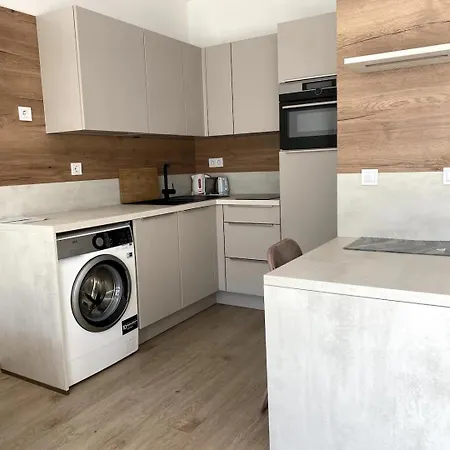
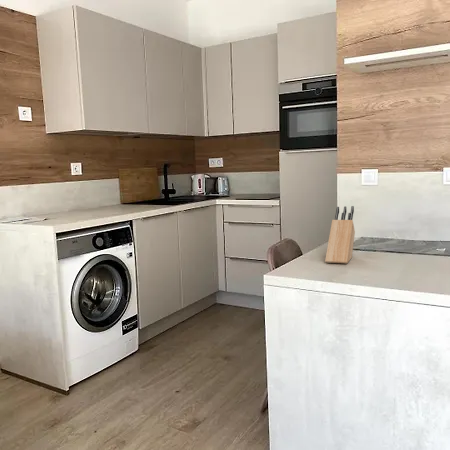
+ knife block [324,205,356,264]
